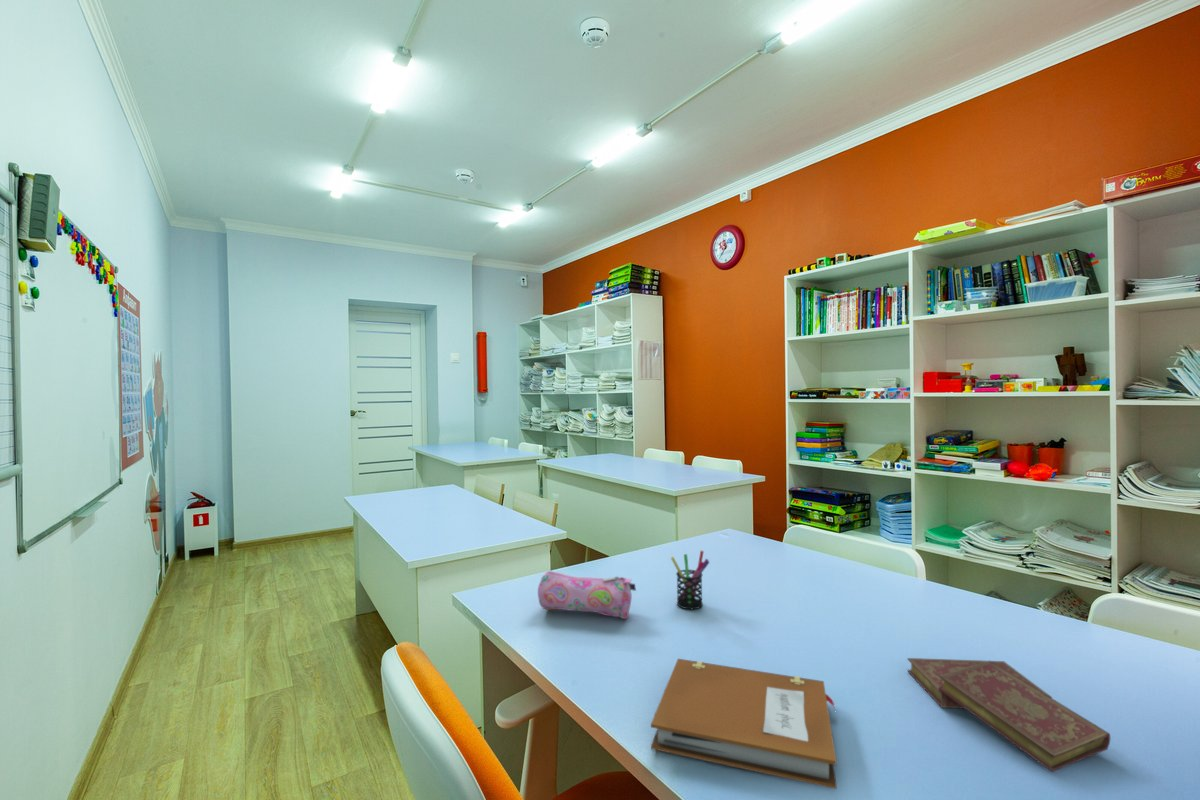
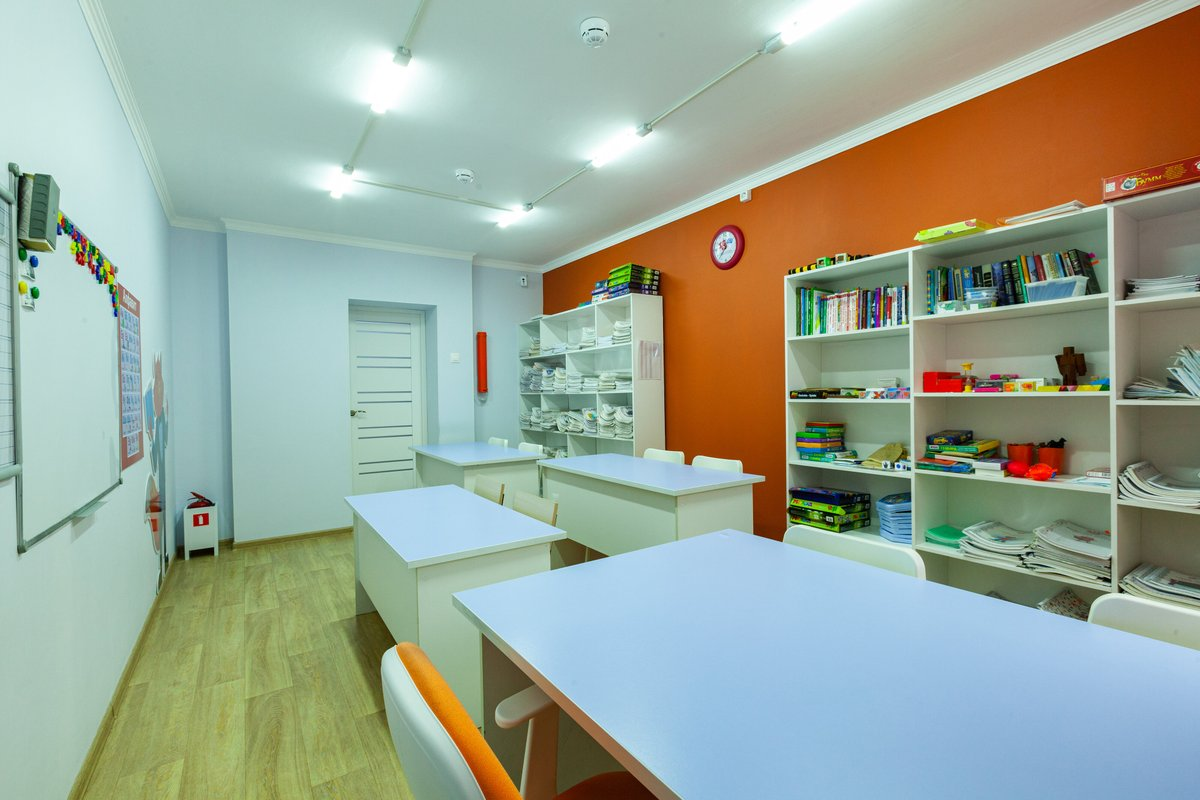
- pencil case [537,570,637,620]
- book [907,657,1111,773]
- notebook [650,658,838,790]
- pen holder [670,550,710,610]
